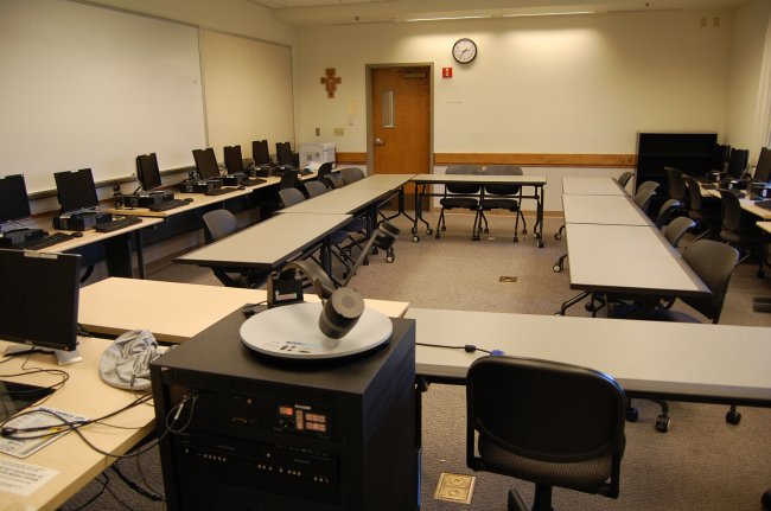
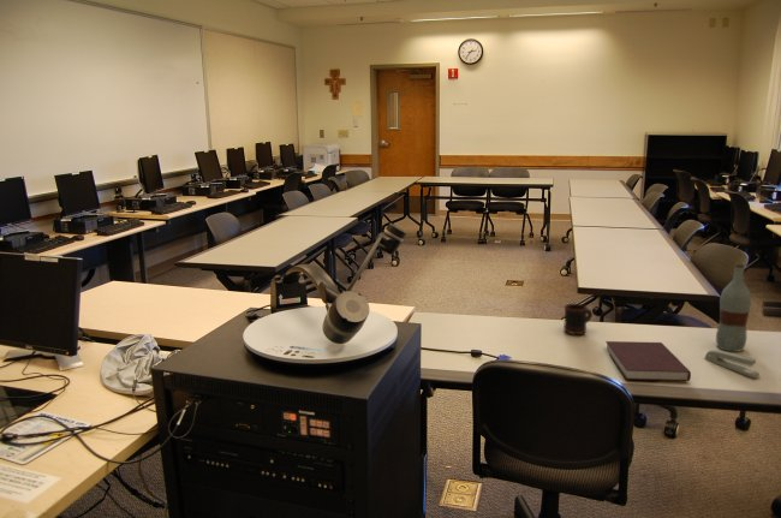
+ mug [562,303,594,335]
+ notebook [604,340,692,382]
+ bottle [715,262,752,353]
+ stapler [703,349,761,379]
